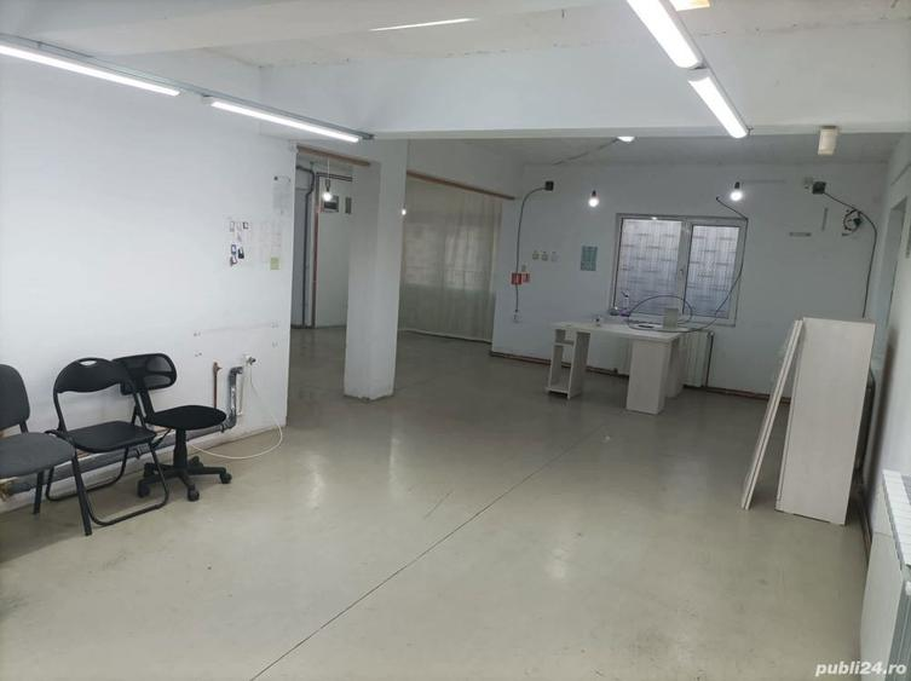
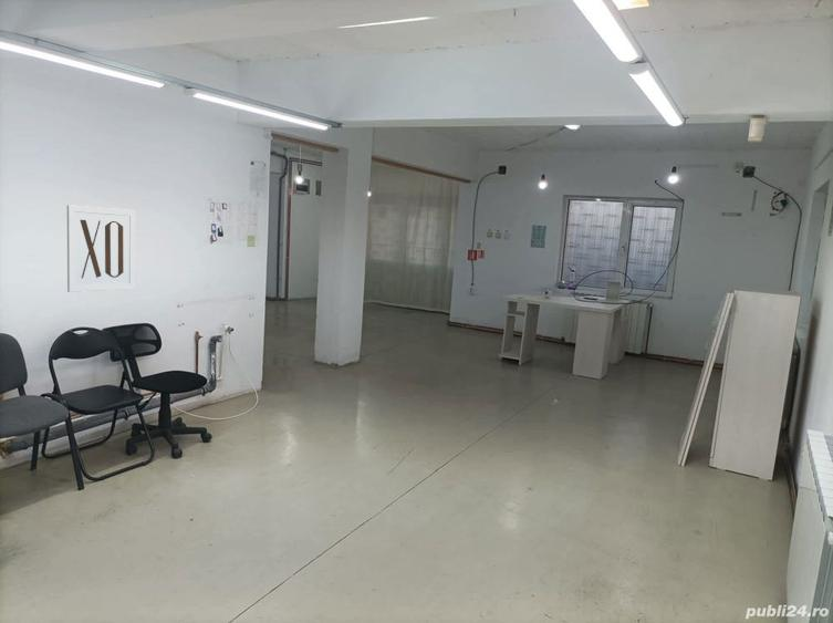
+ wall art [66,204,136,293]
